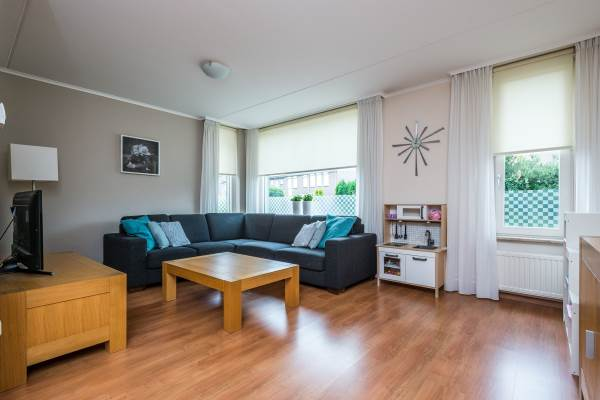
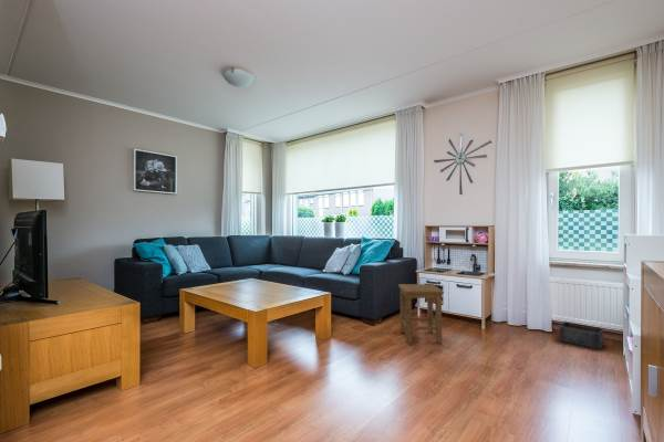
+ storage bin [558,320,605,349]
+ stool [397,283,445,345]
